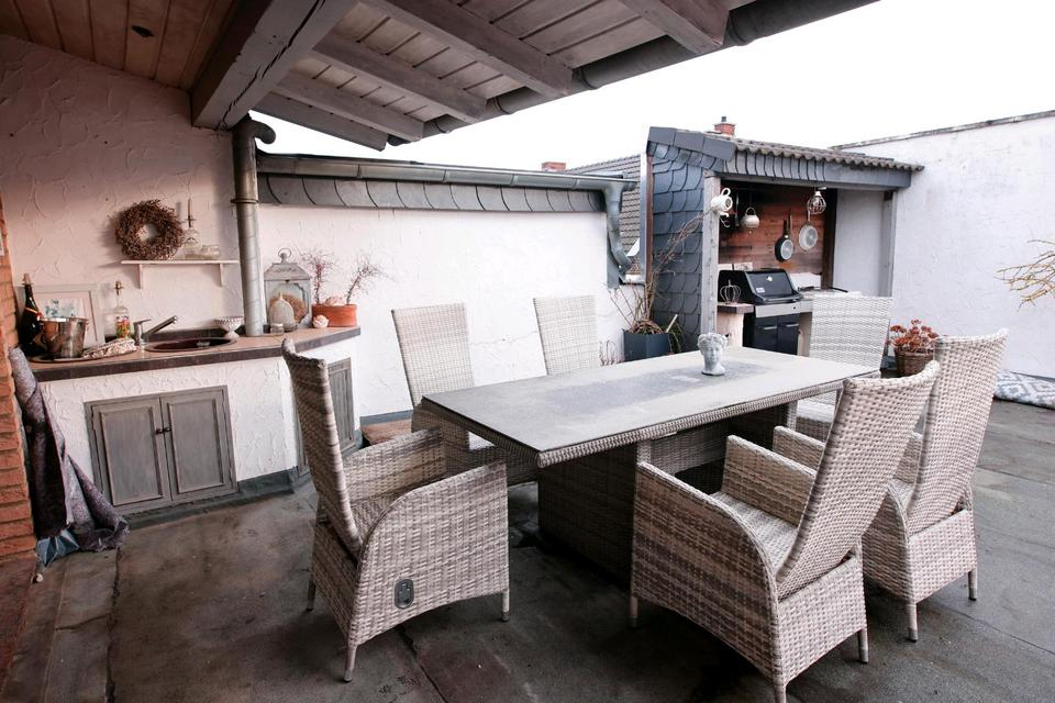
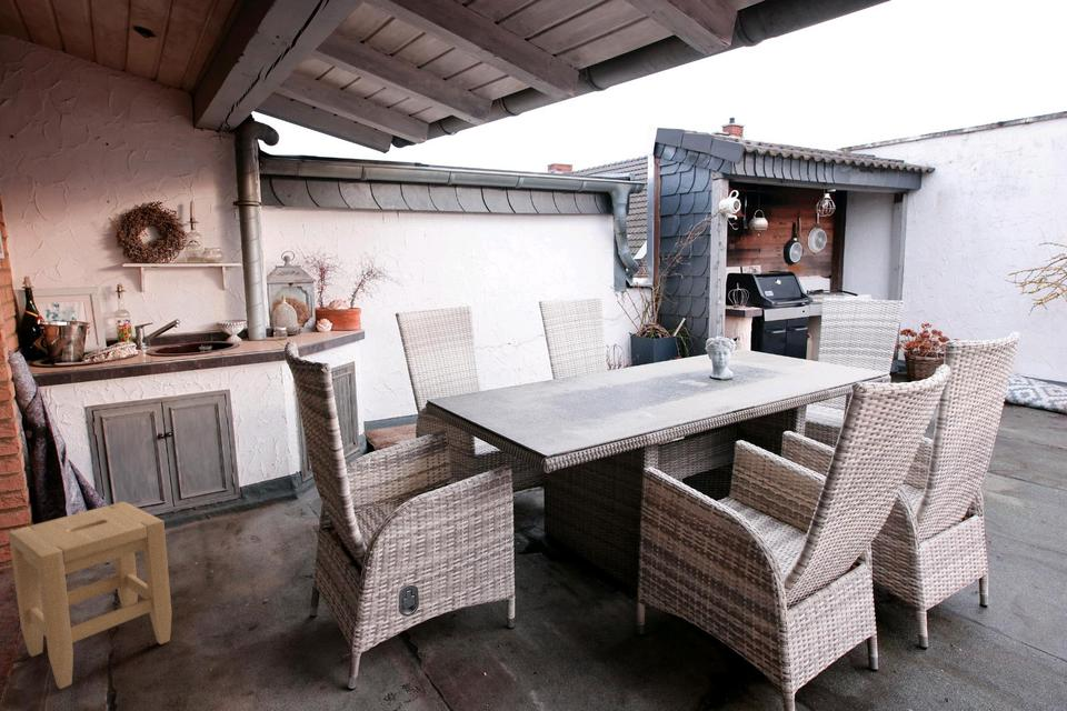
+ stool [8,500,172,690]
